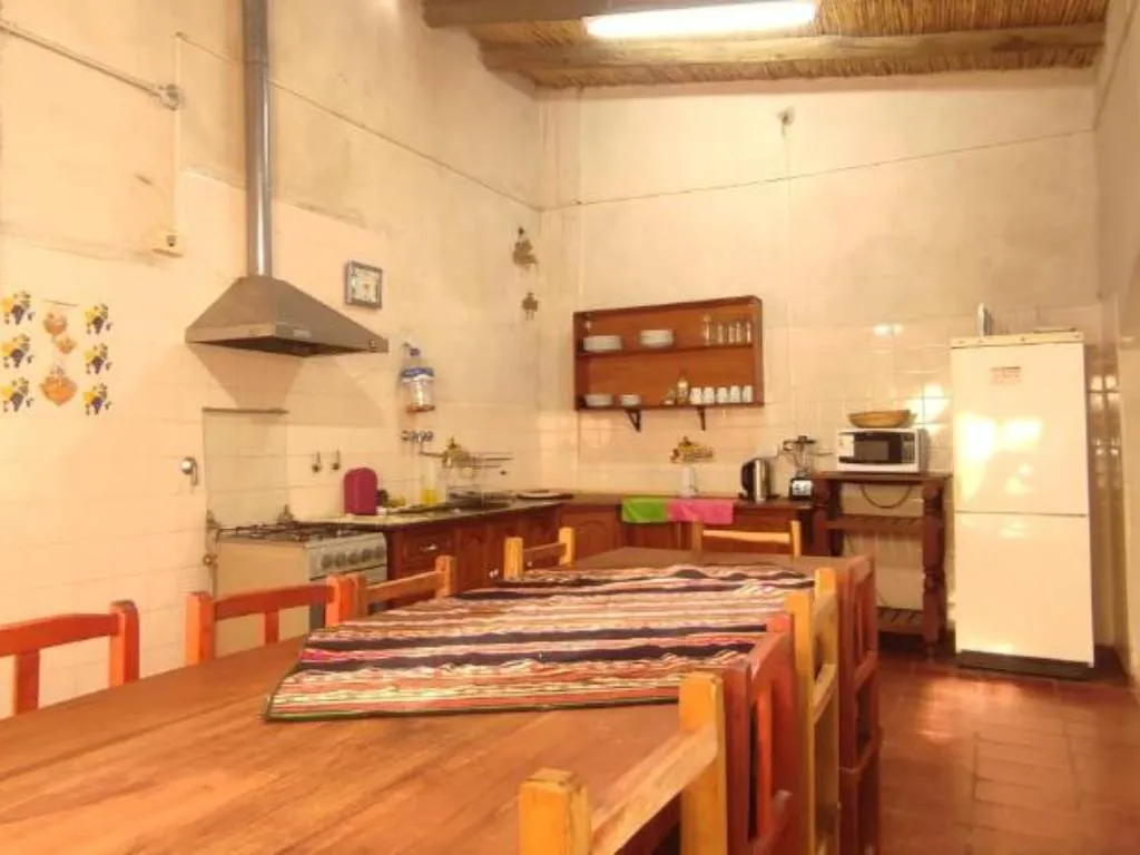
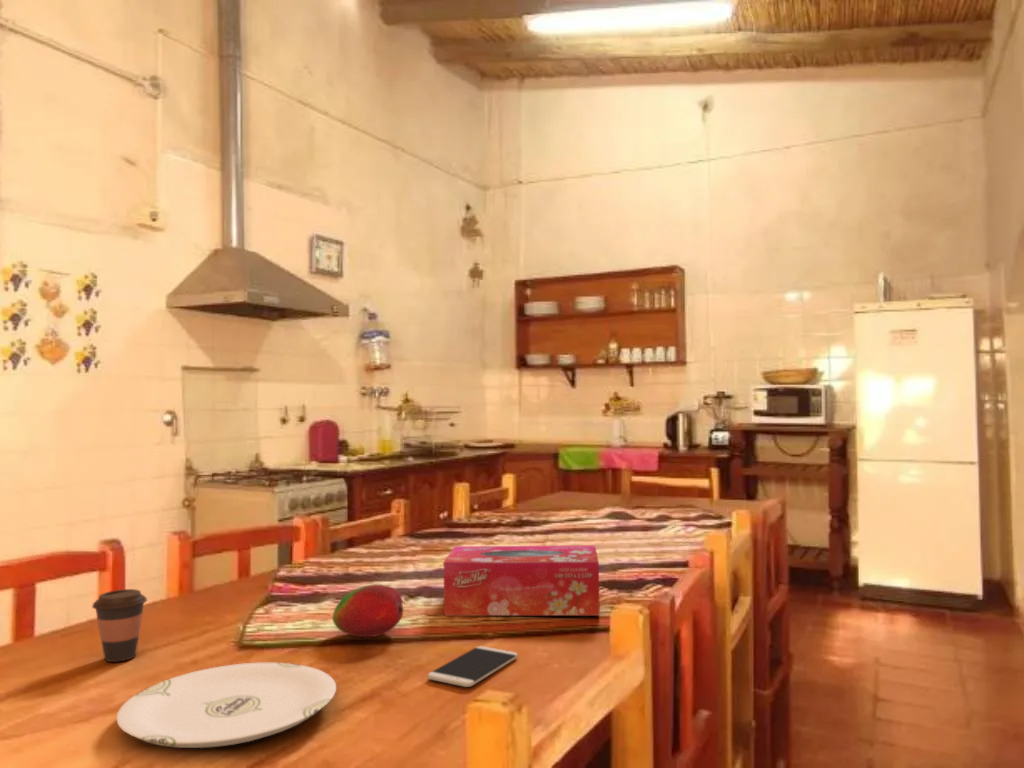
+ smartphone [427,645,518,688]
+ plate [116,662,337,749]
+ fruit [332,583,405,638]
+ coffee cup [91,588,148,663]
+ tissue box [442,545,601,616]
